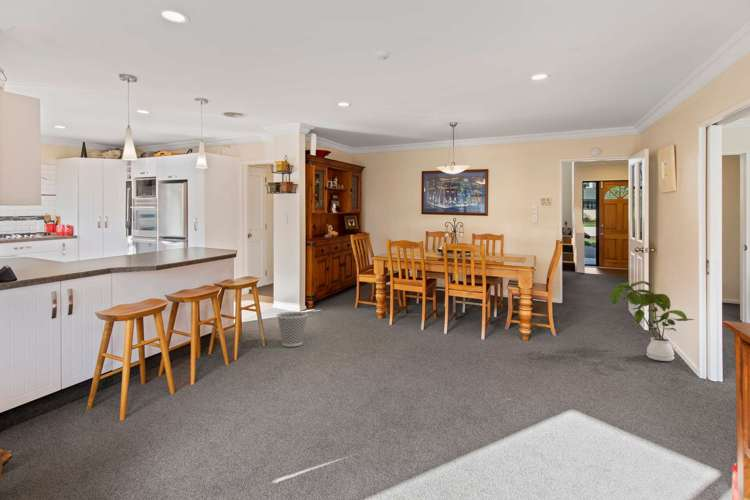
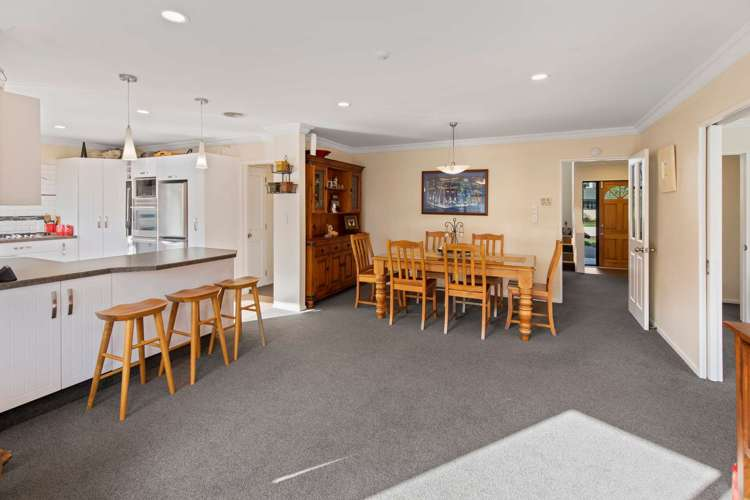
- house plant [610,280,695,362]
- wastebasket [276,311,309,347]
